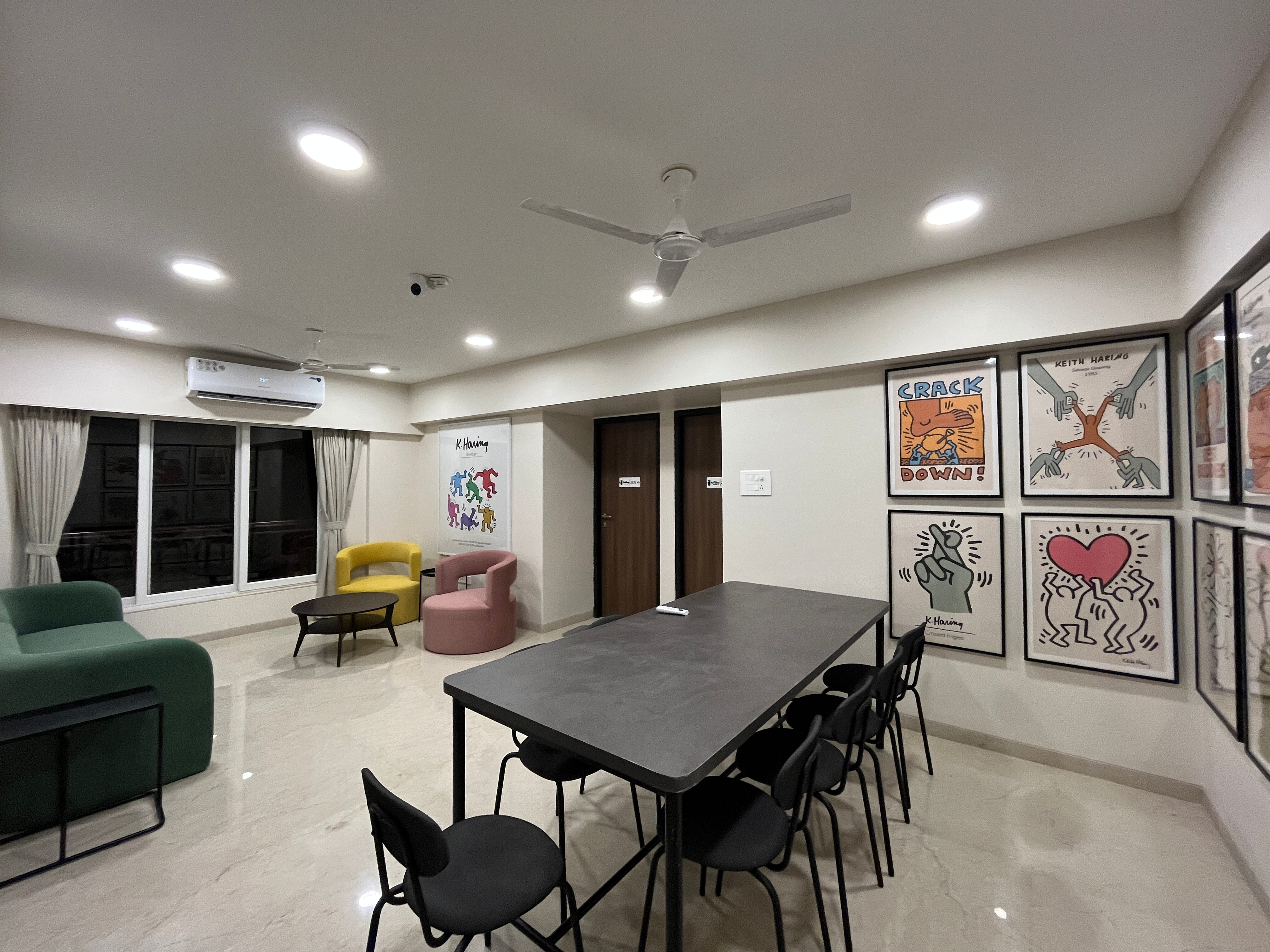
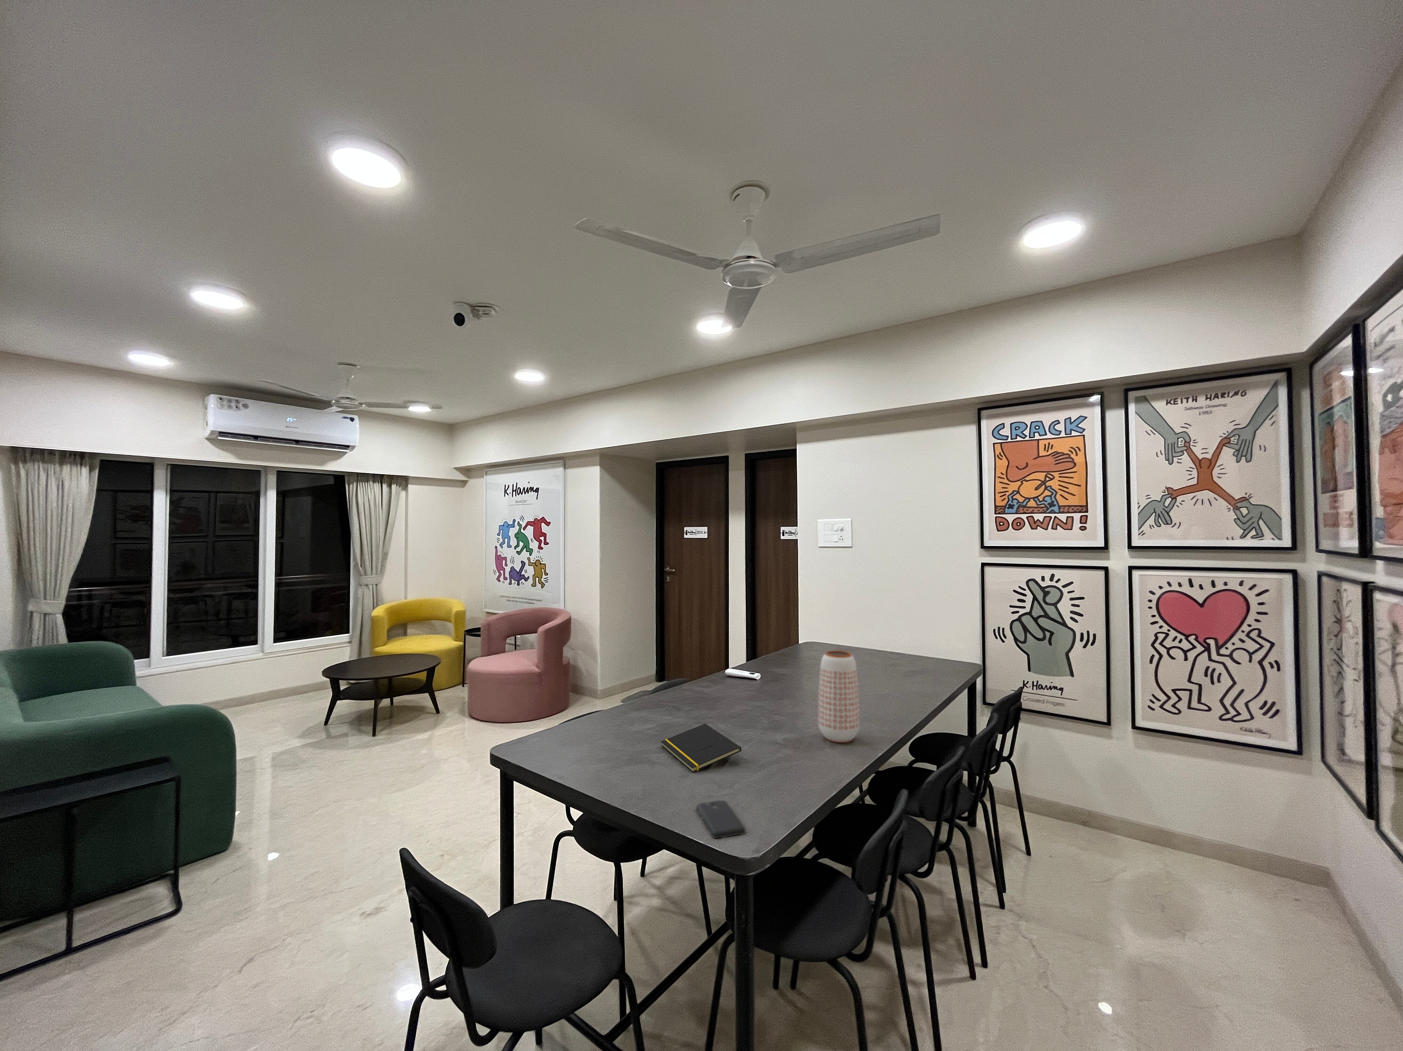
+ smartphone [696,800,746,838]
+ notepad [661,723,742,773]
+ planter [817,650,859,743]
